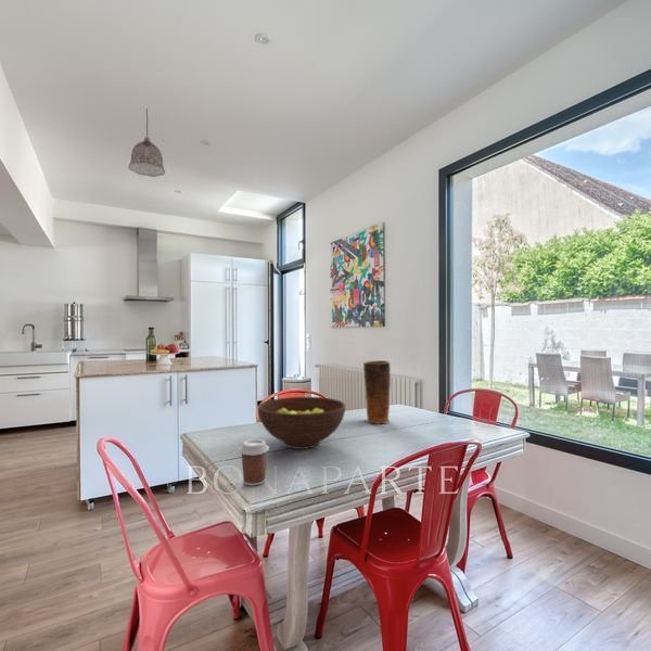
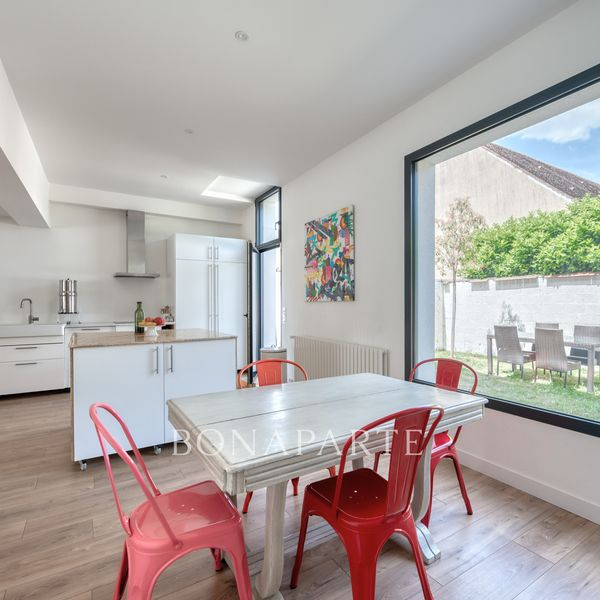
- vase [362,359,392,425]
- coffee cup [238,438,270,486]
- pendant lamp [128,107,166,178]
- fruit bowl [257,396,346,450]
